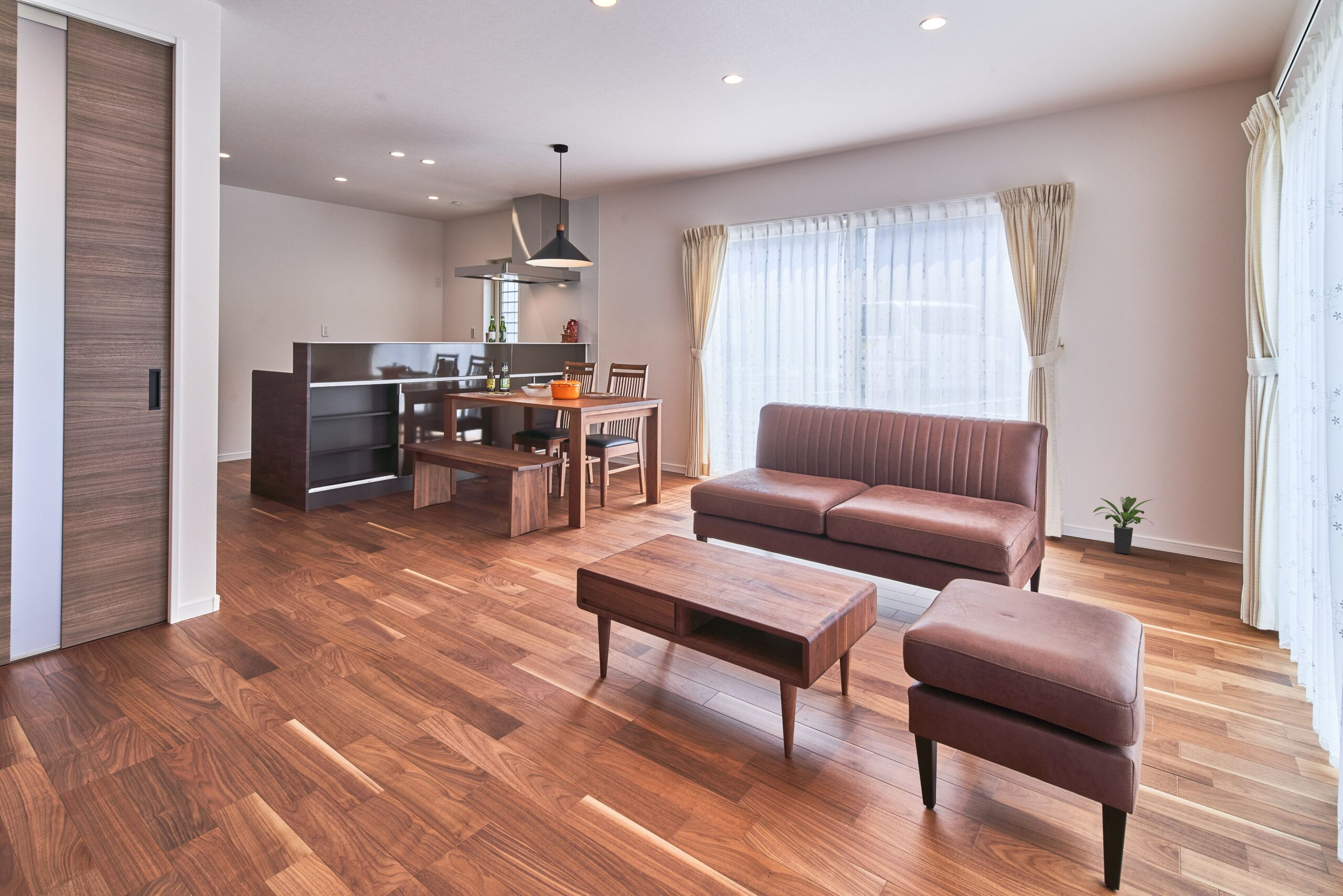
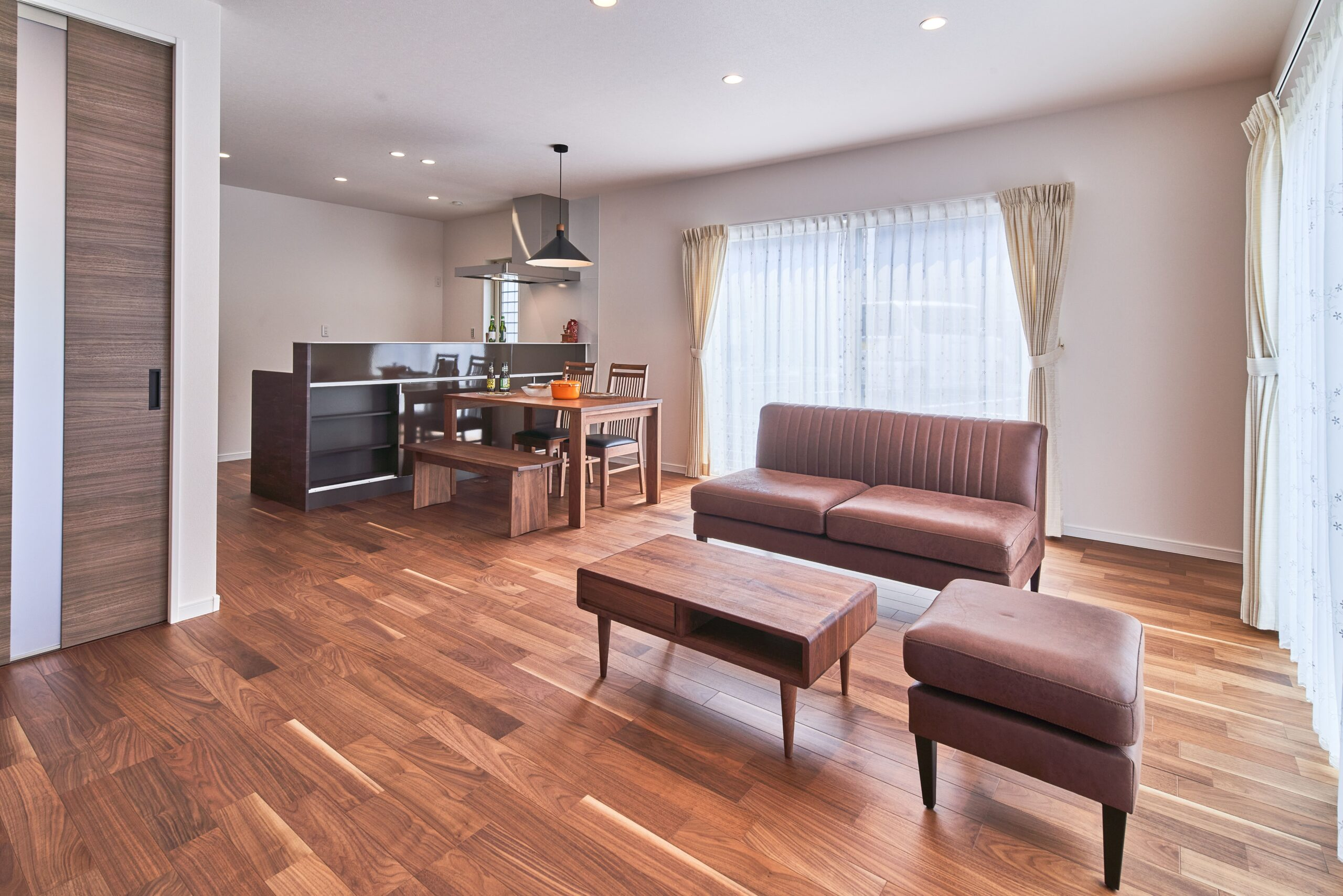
- potted plant [1093,495,1155,554]
